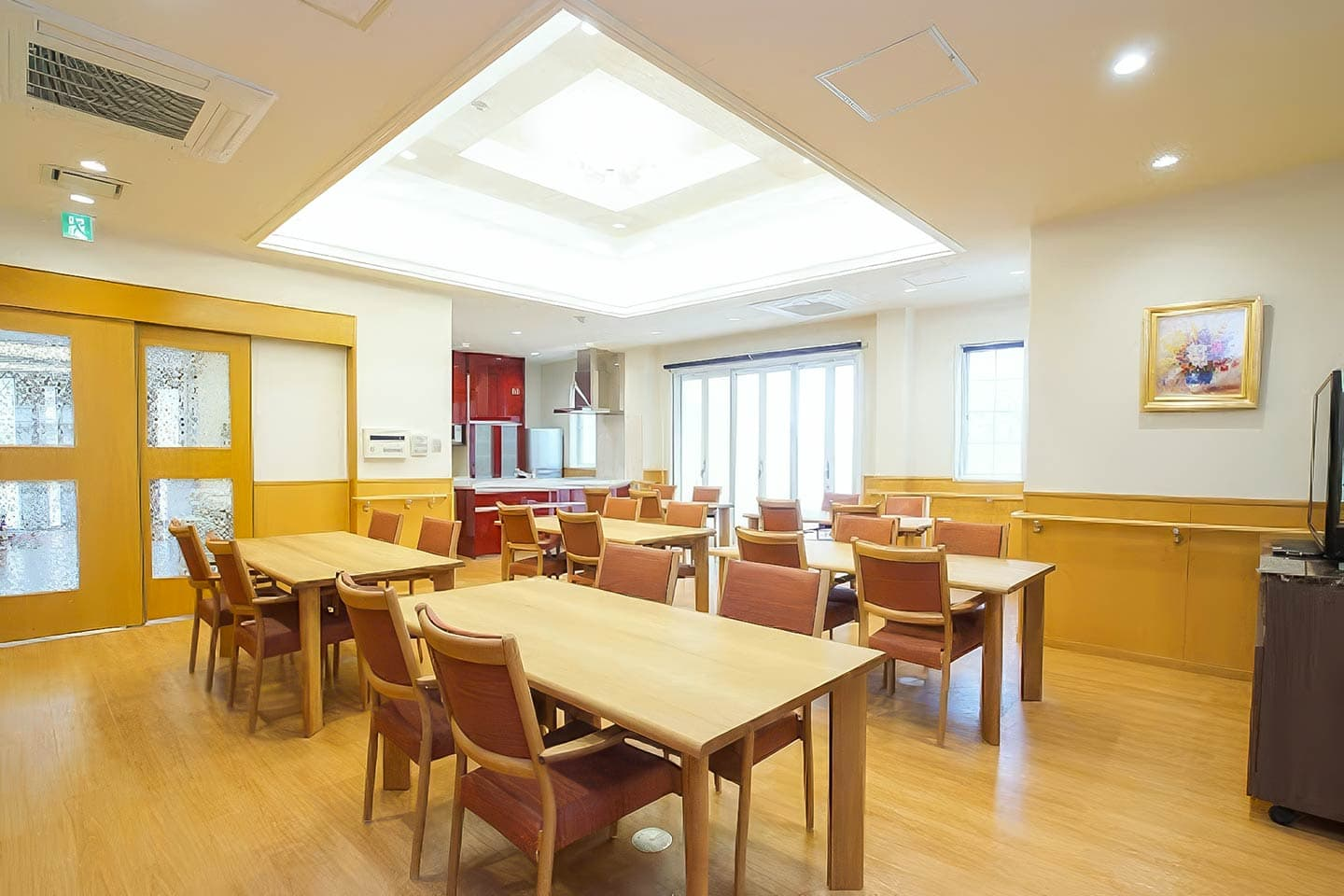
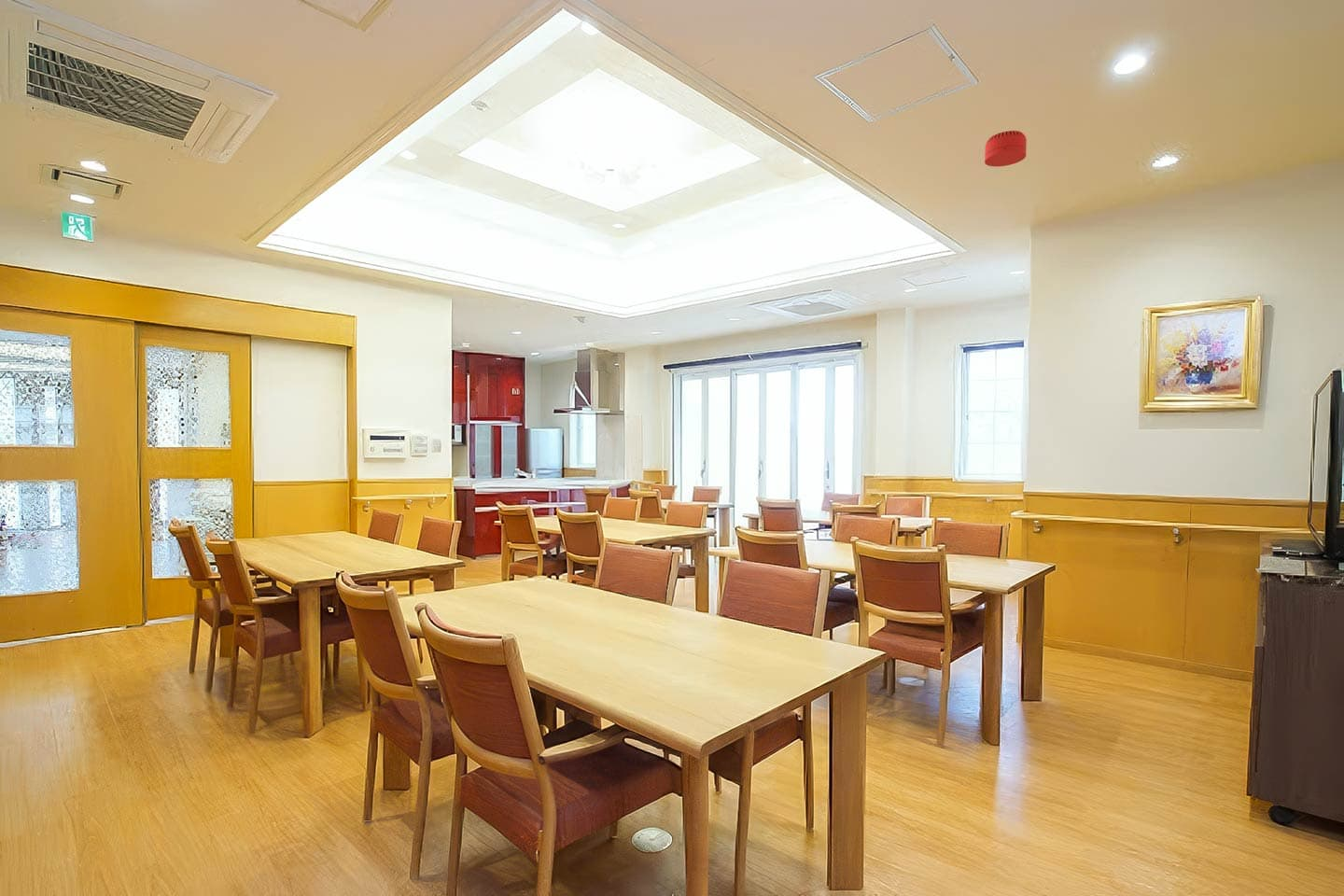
+ smoke detector [984,130,1028,168]
